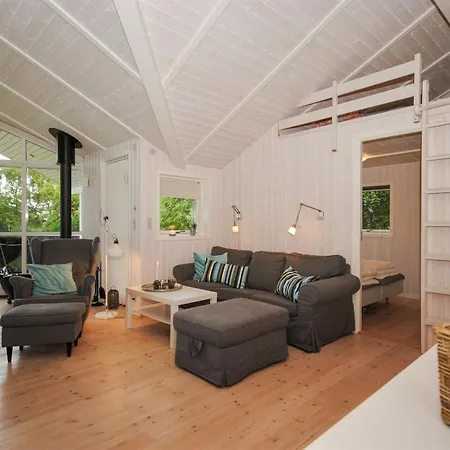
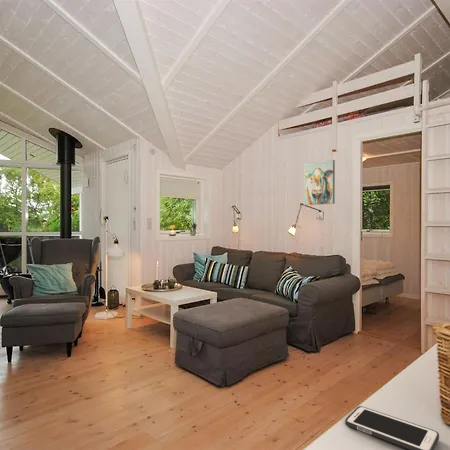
+ wall art [303,159,336,206]
+ cell phone [344,405,440,450]
